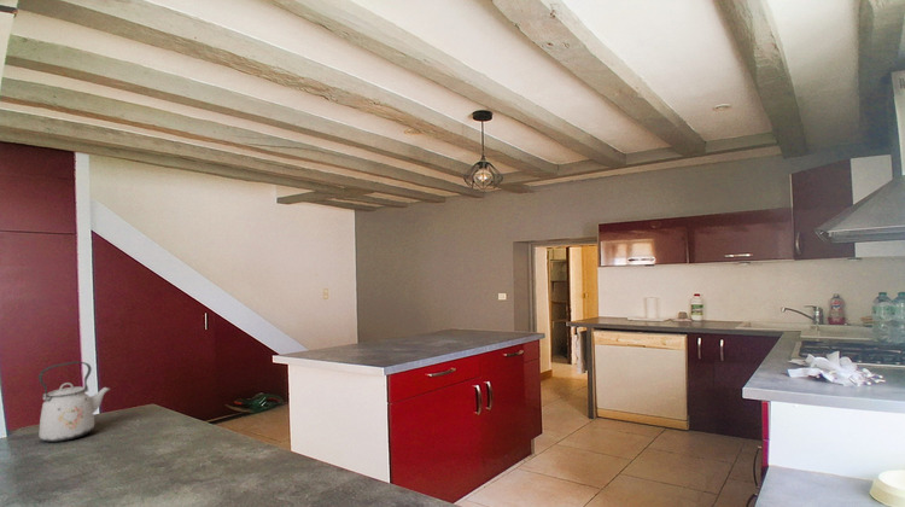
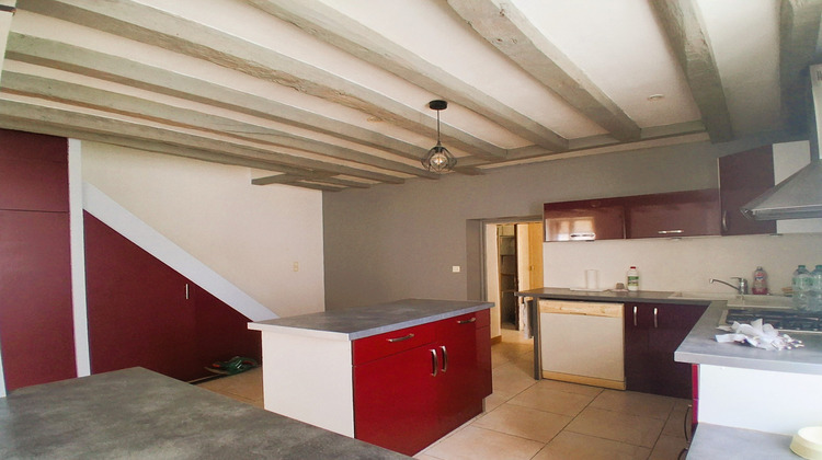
- kettle [37,360,111,443]
